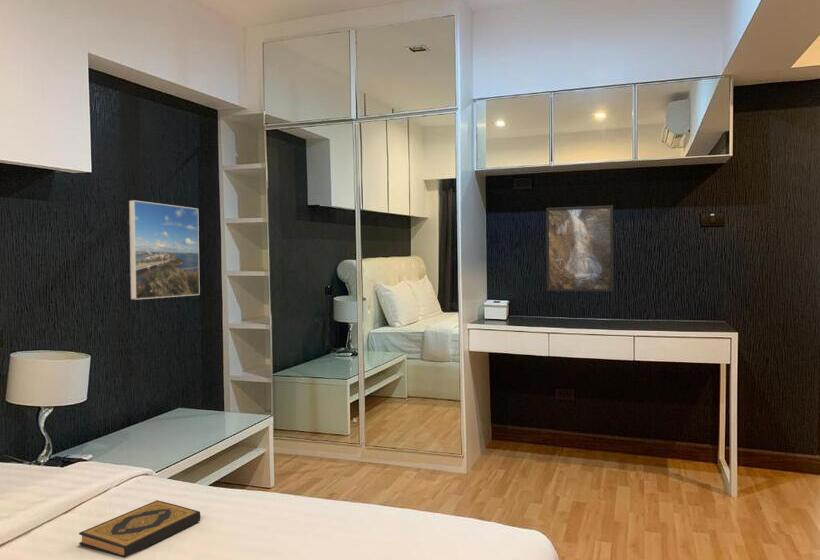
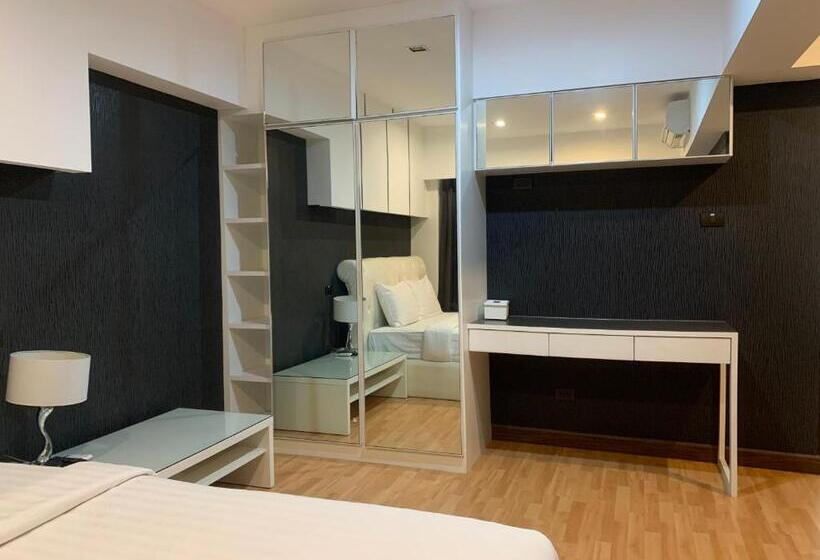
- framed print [545,205,614,292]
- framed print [128,199,201,300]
- hardback book [78,499,202,559]
